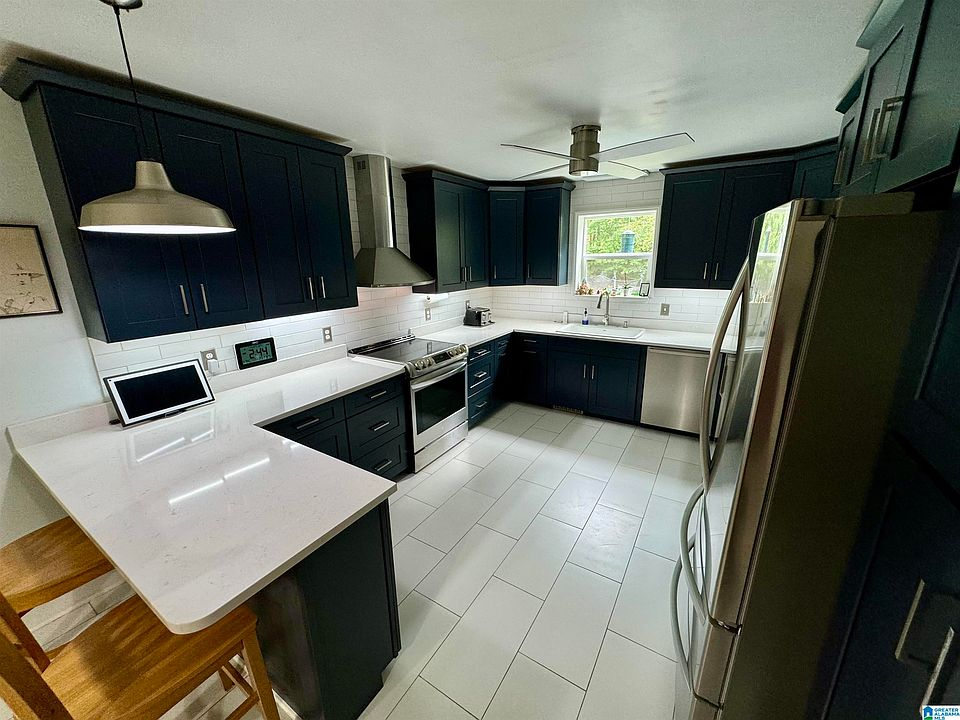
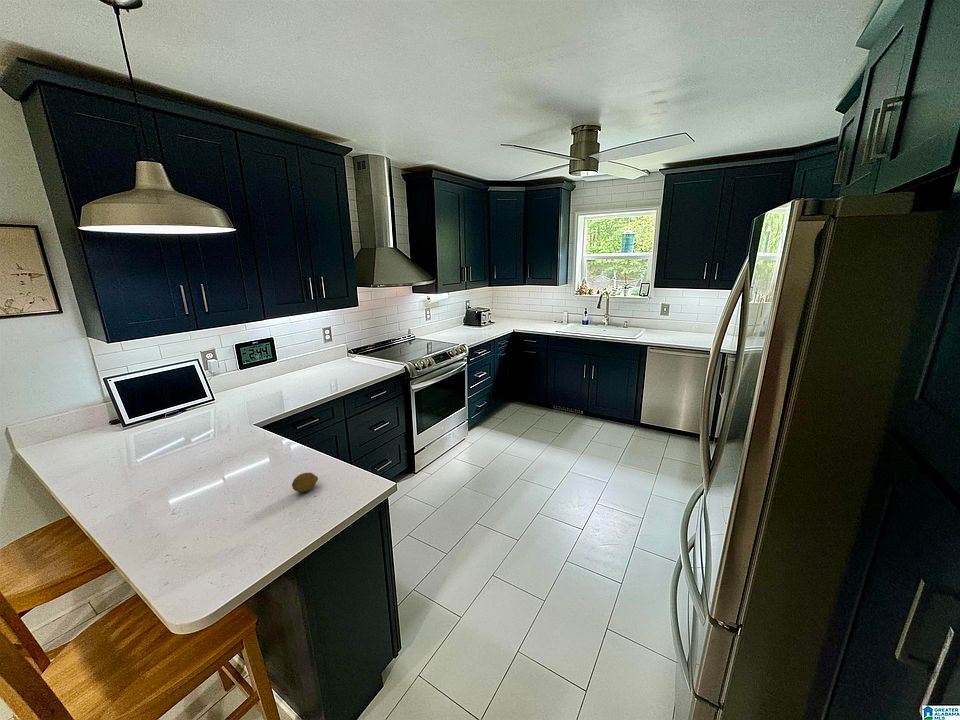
+ fruit [291,472,319,493]
